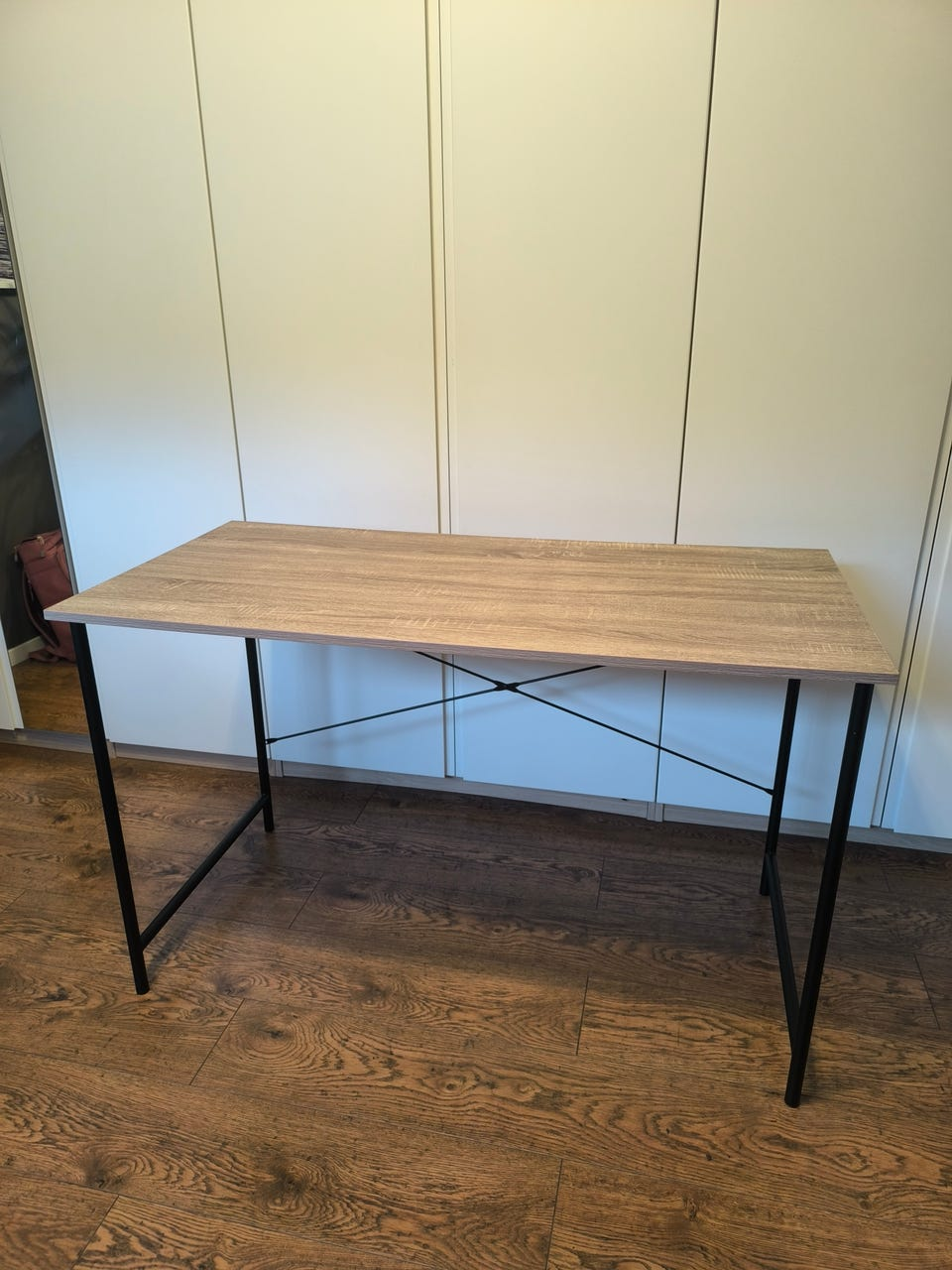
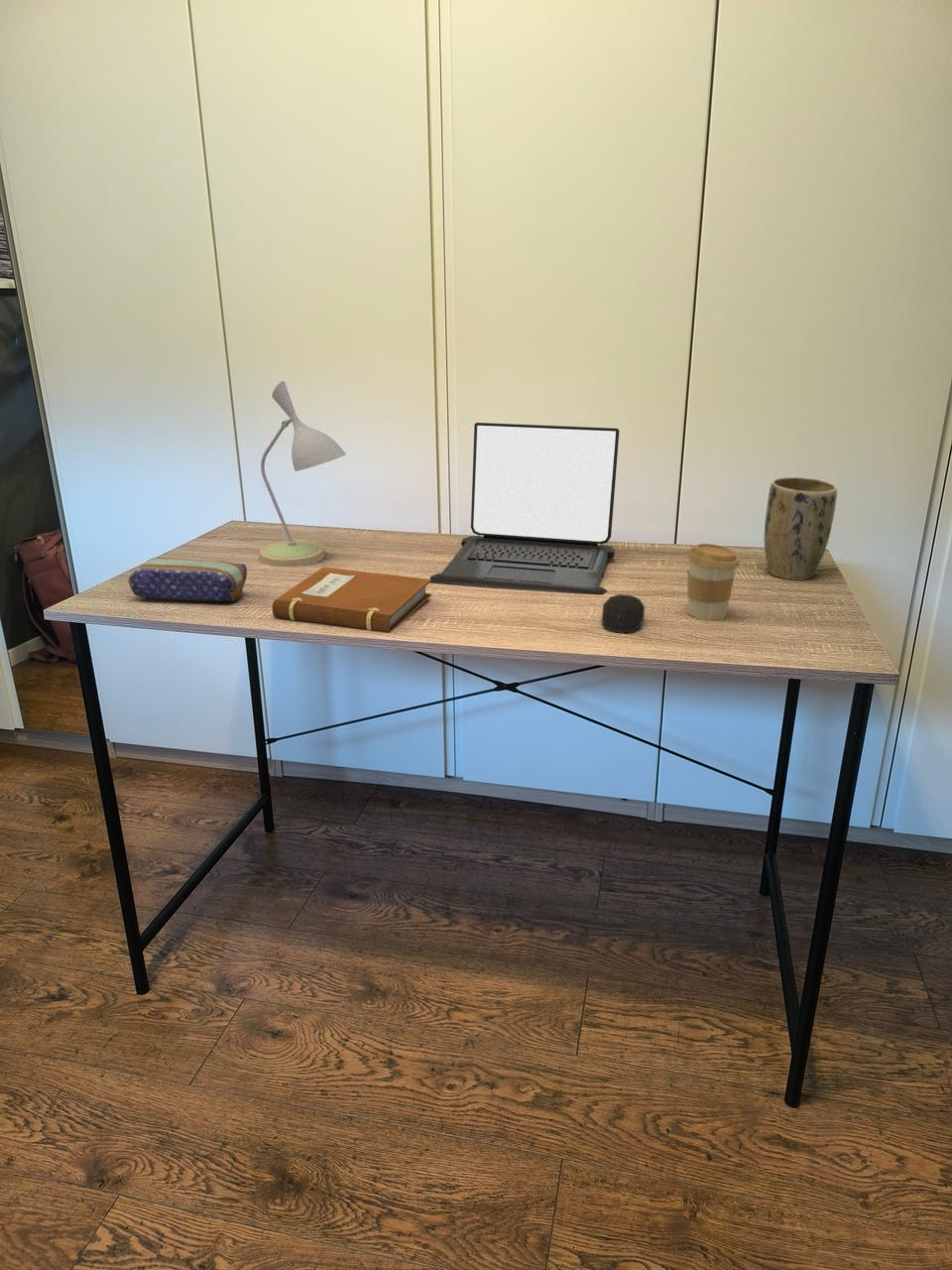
+ desk lamp [259,380,347,568]
+ computer mouse [601,593,646,634]
+ laptop [429,422,620,596]
+ pencil case [128,557,248,603]
+ coffee cup [686,543,741,621]
+ notebook [271,566,432,633]
+ plant pot [764,476,838,581]
